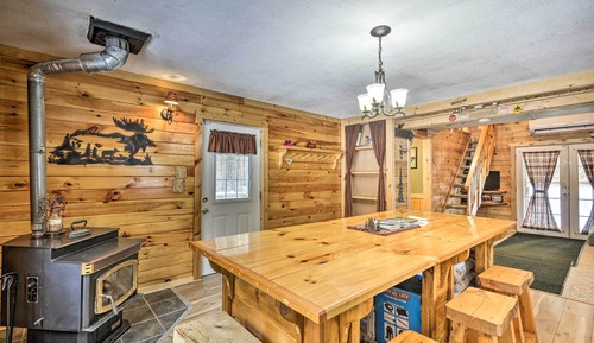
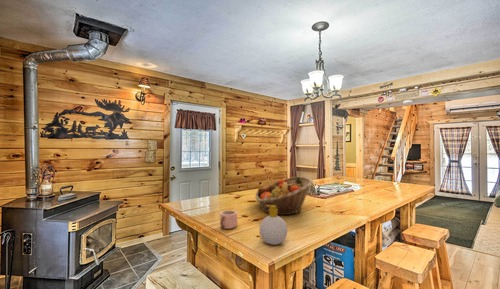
+ mug [219,209,239,230]
+ fruit basket [254,175,314,216]
+ soap bottle [258,205,288,246]
